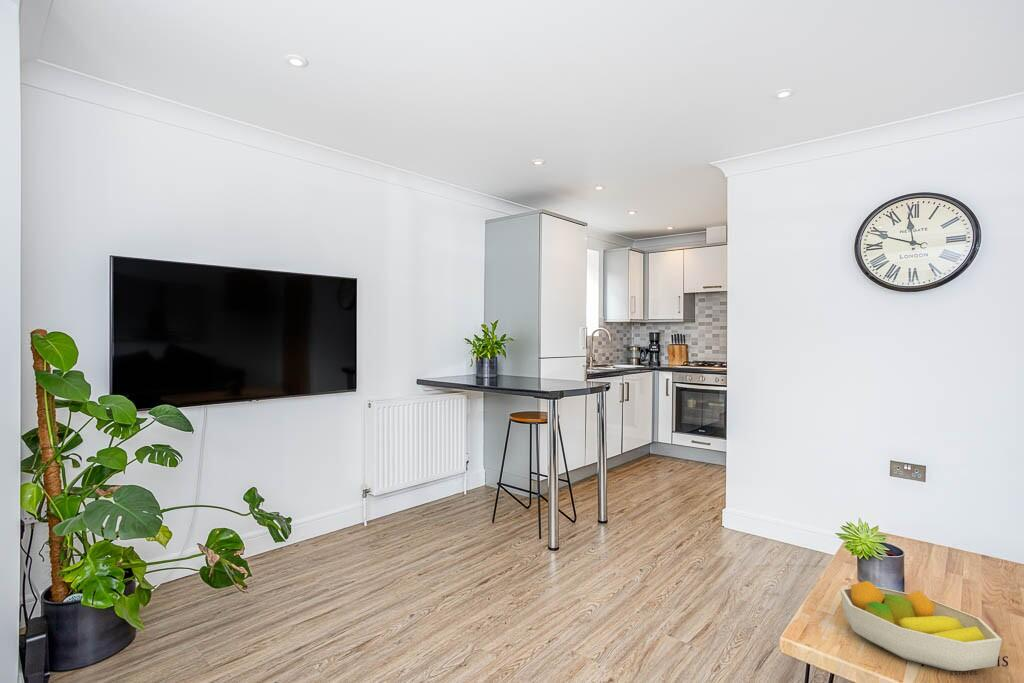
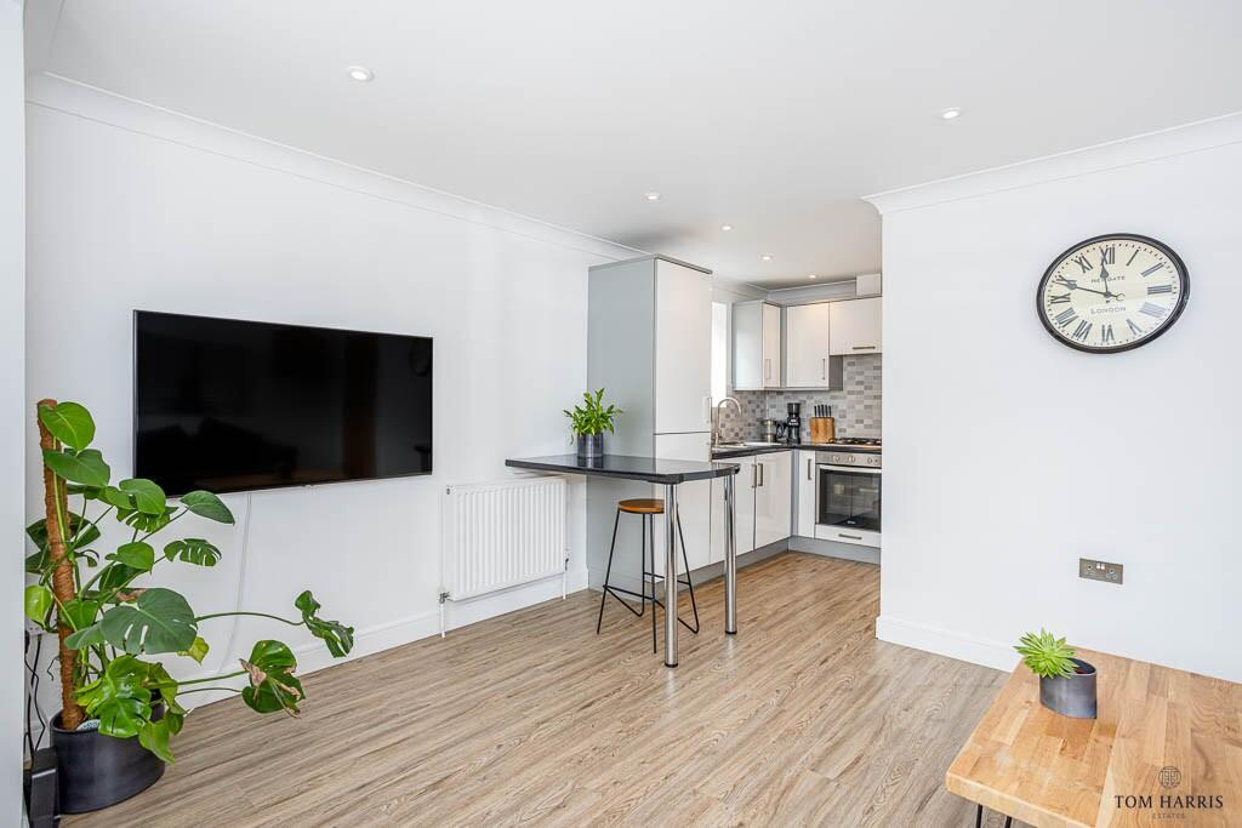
- fruit bowl [839,580,1003,672]
